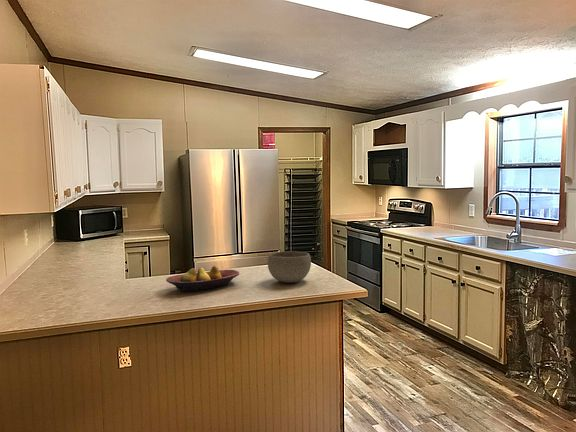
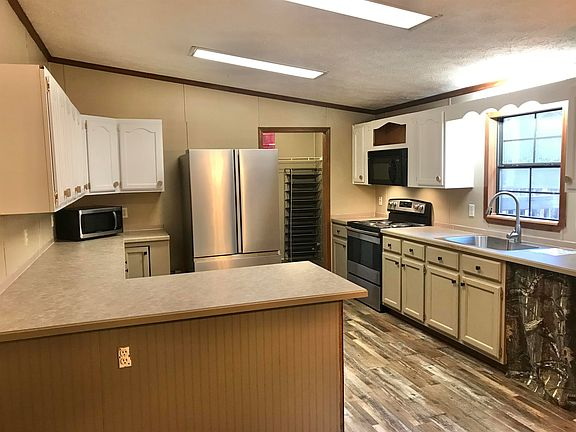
- fruit bowl [165,265,240,293]
- bowl [267,250,312,284]
